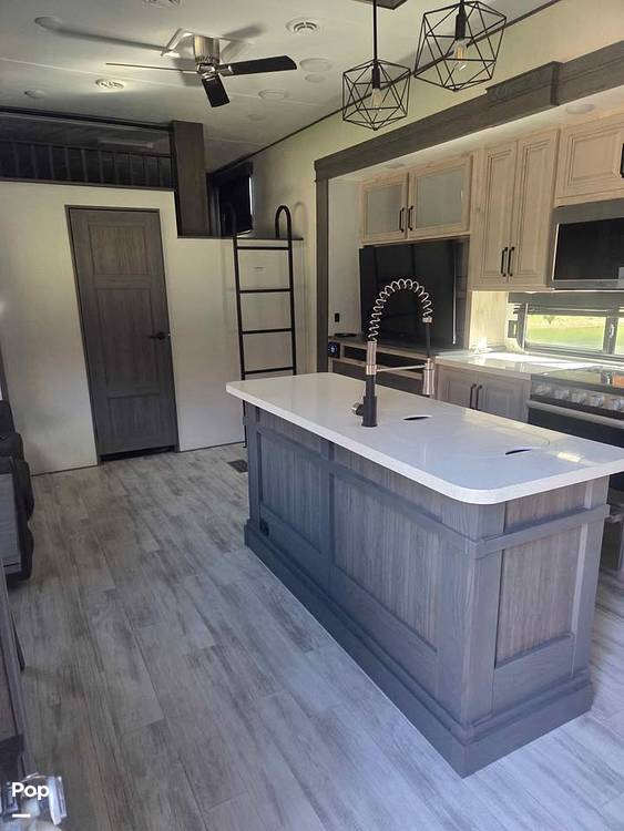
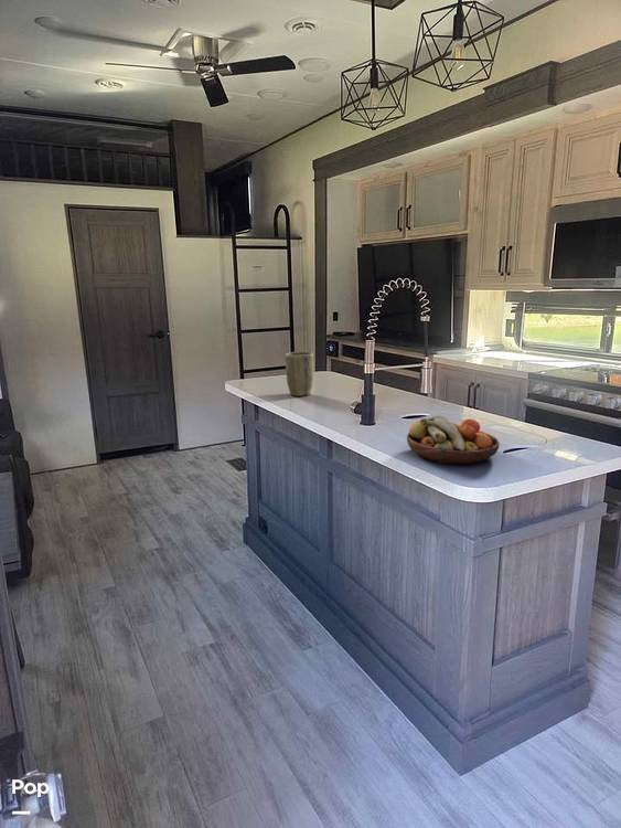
+ fruit bowl [406,414,501,465]
+ plant pot [285,351,315,397]
